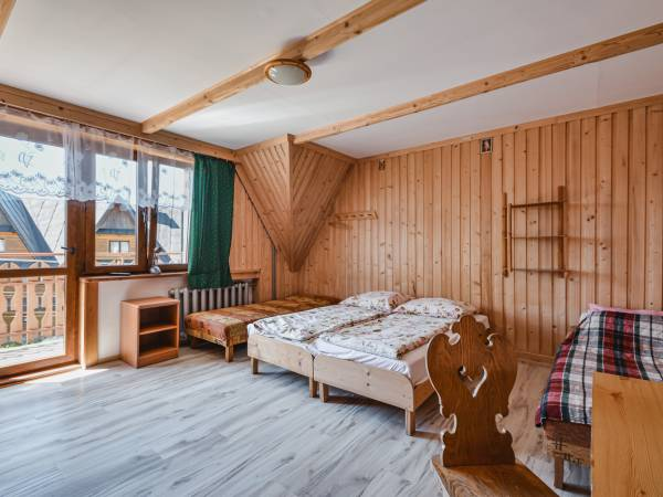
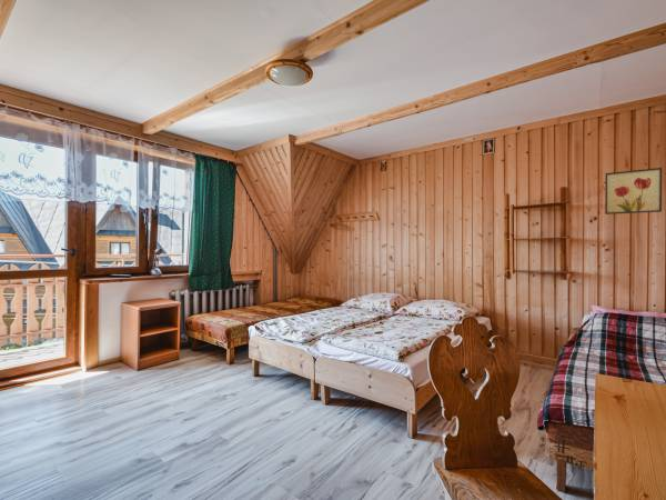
+ wall art [604,167,663,216]
